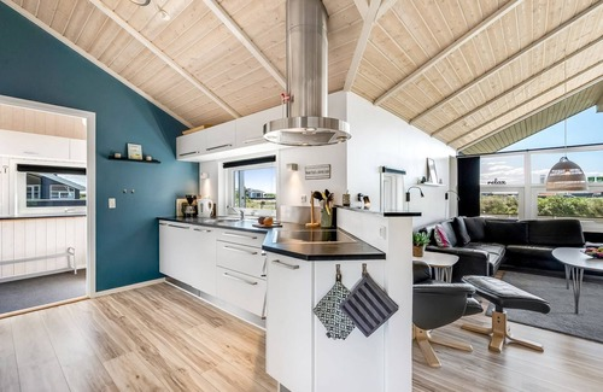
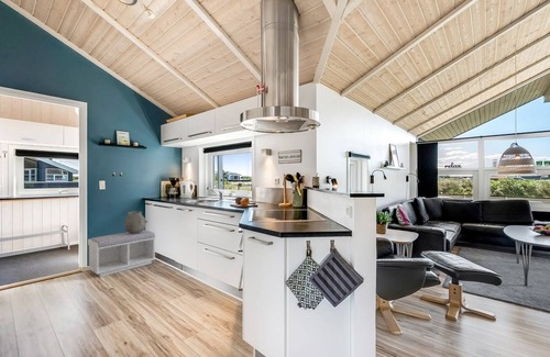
+ bench [87,228,157,278]
+ ceramic pot [123,210,148,234]
